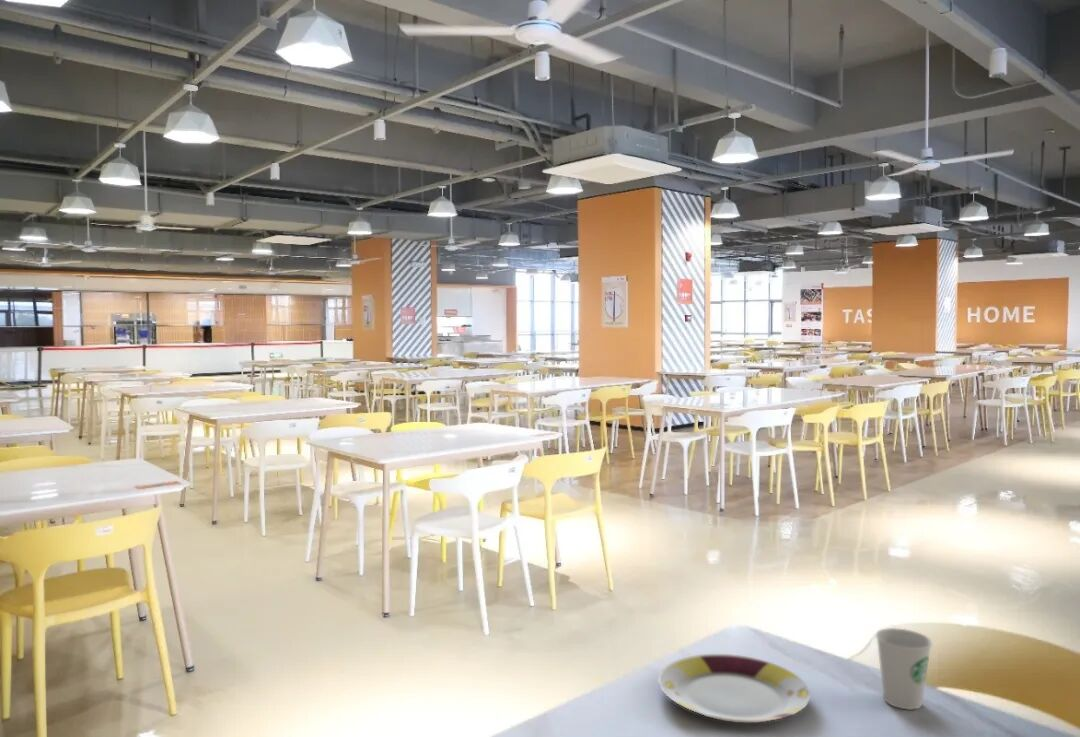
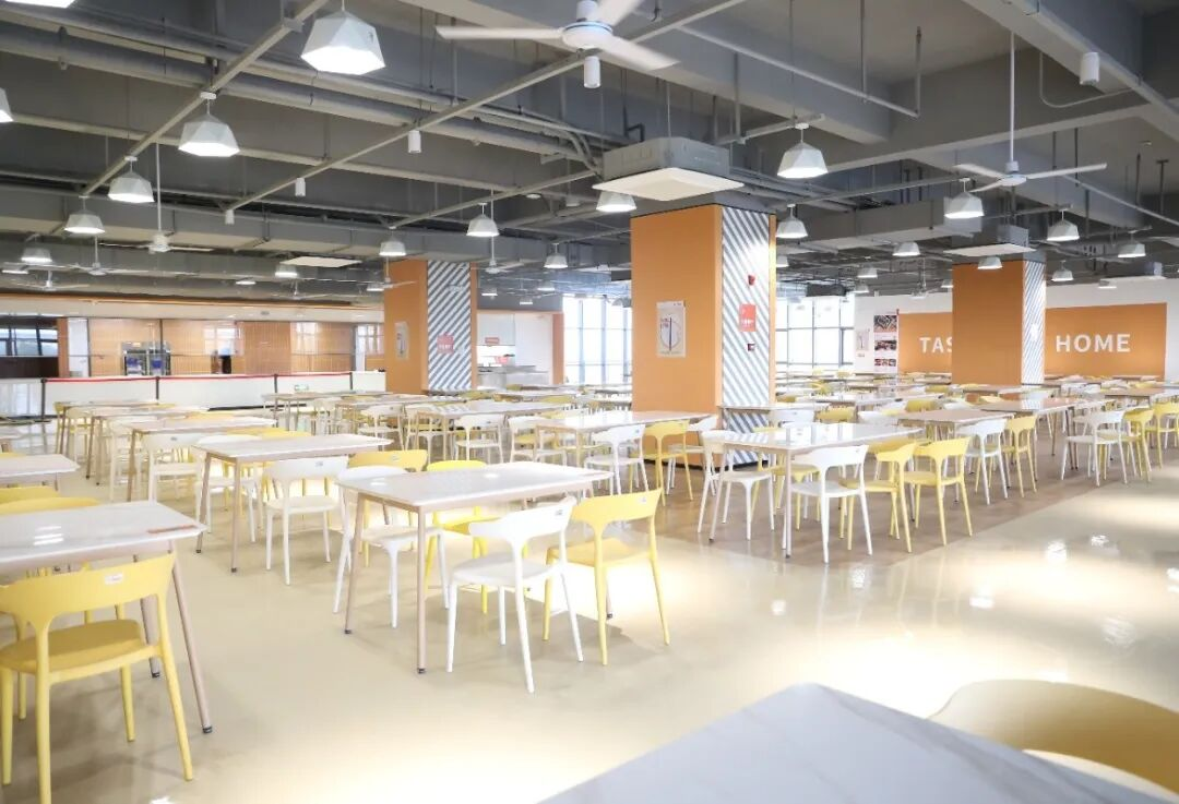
- paper cup [875,627,933,710]
- plate [657,653,811,724]
